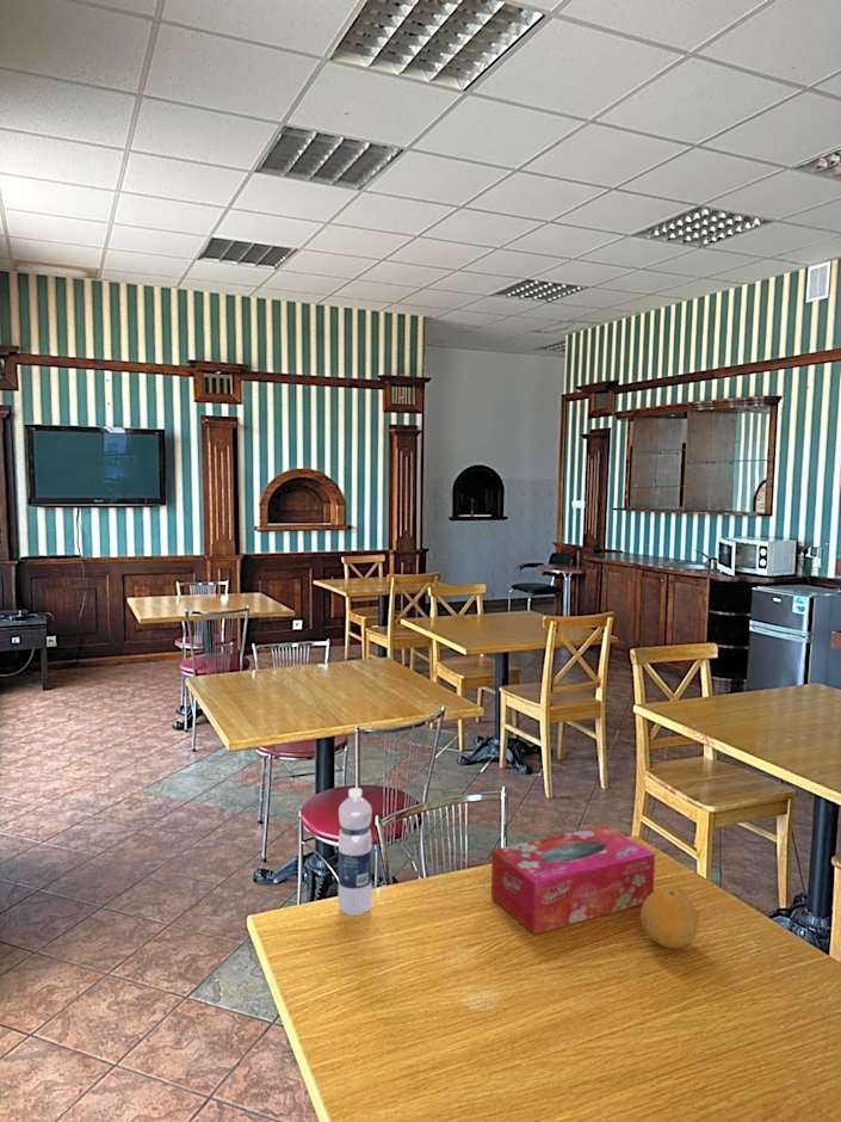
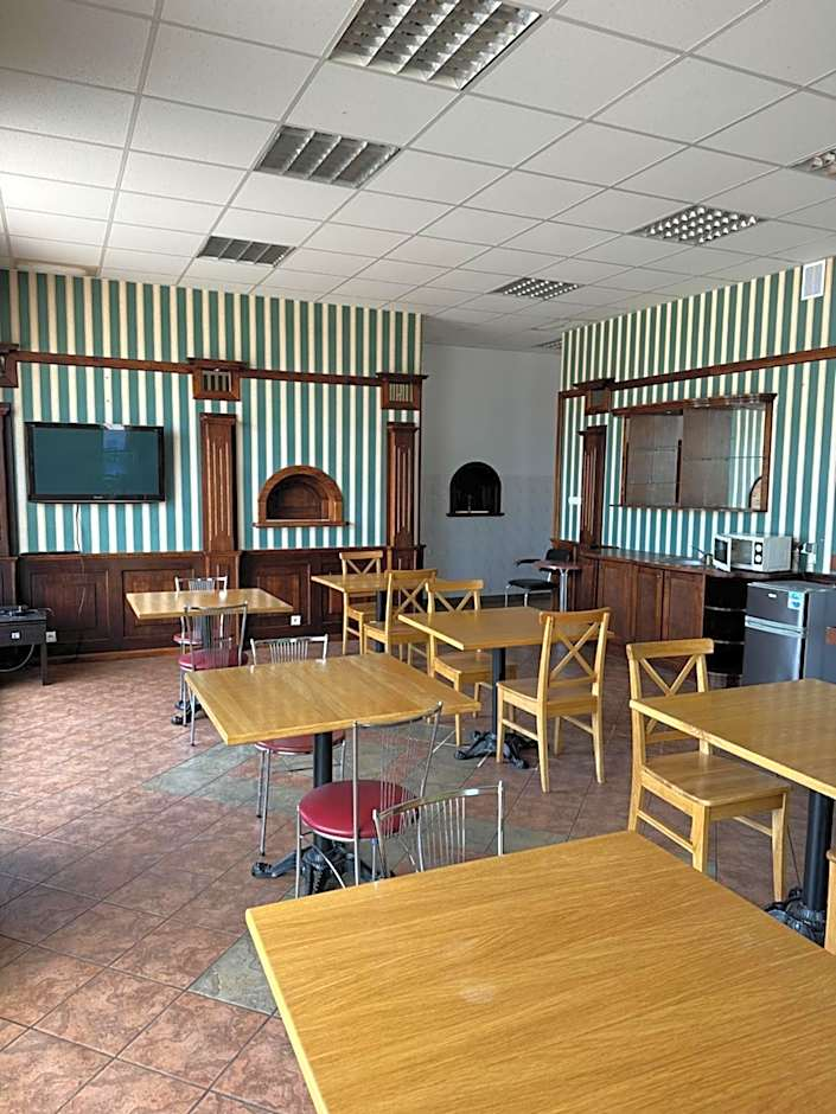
- fruit [639,888,700,950]
- tissue box [490,824,656,936]
- water bottle [338,787,373,917]
